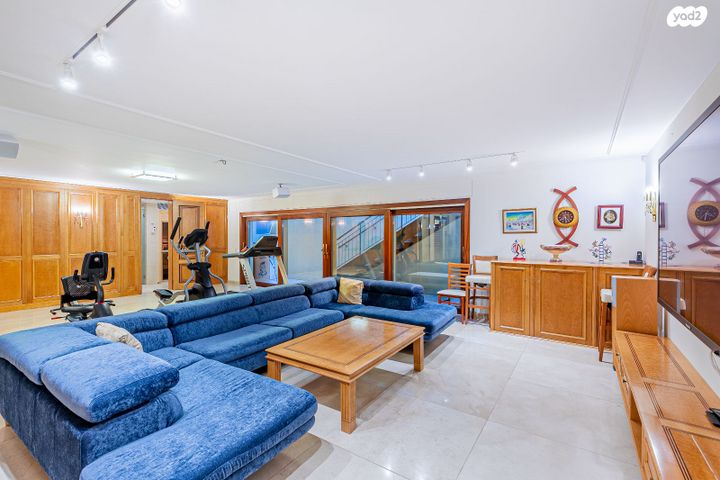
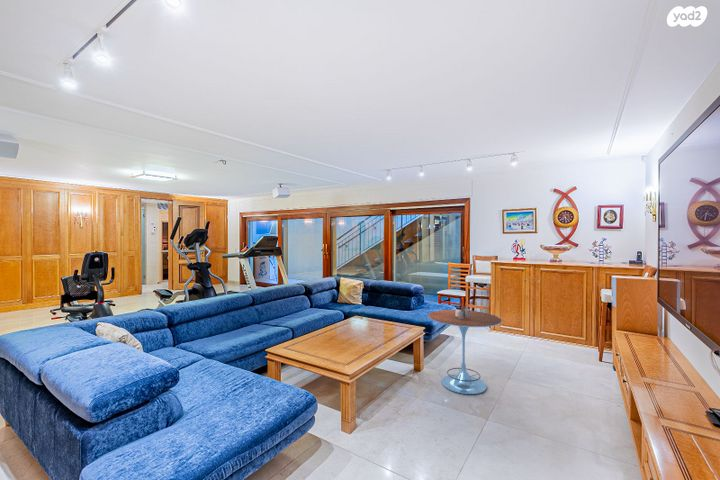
+ side table [427,303,503,395]
